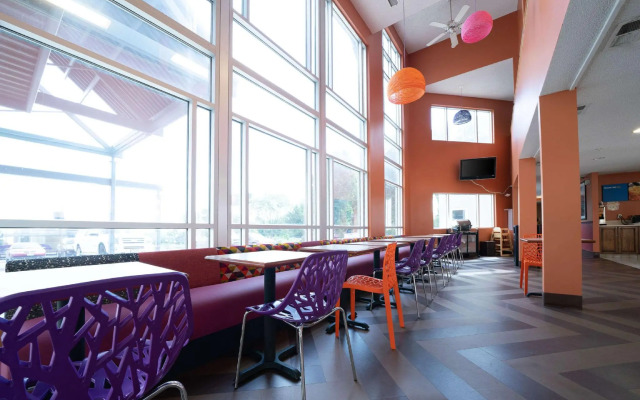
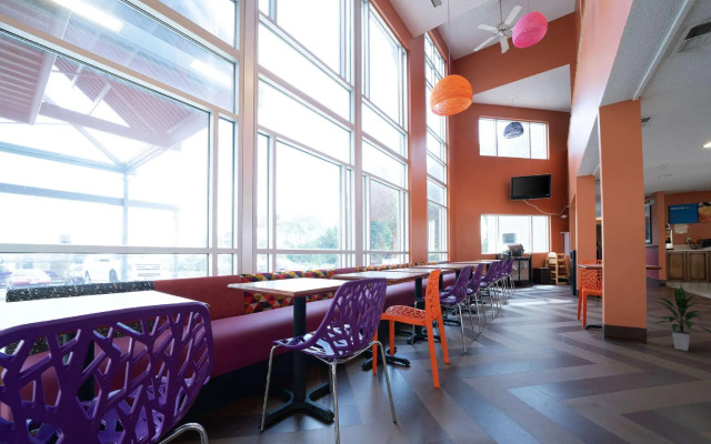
+ indoor plant [653,285,711,352]
